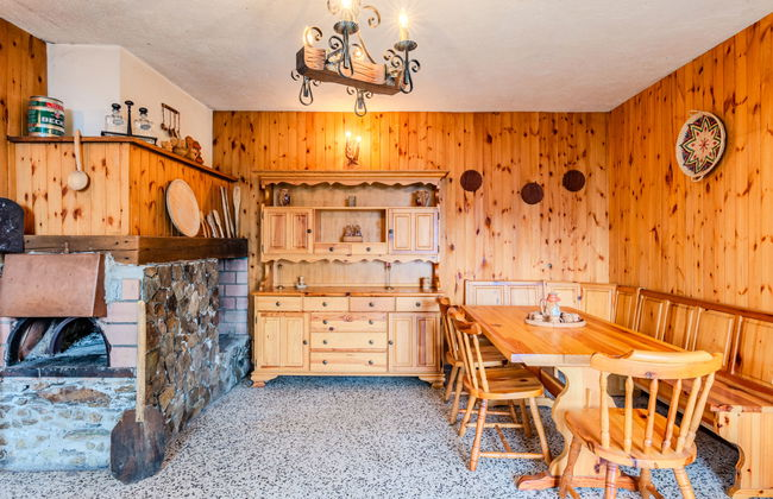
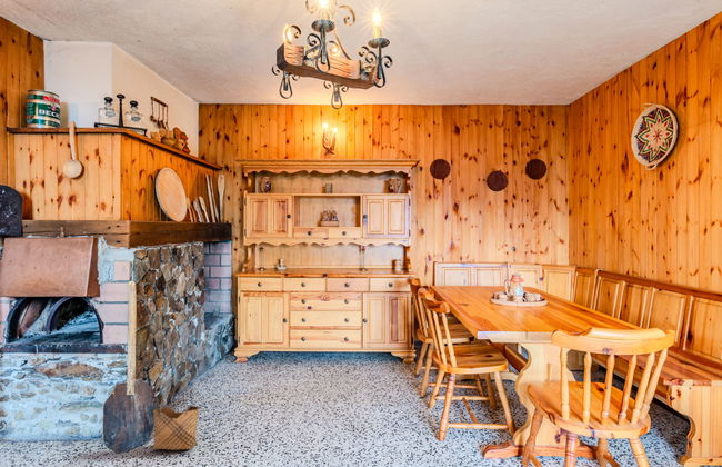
+ woven basket [152,382,200,450]
